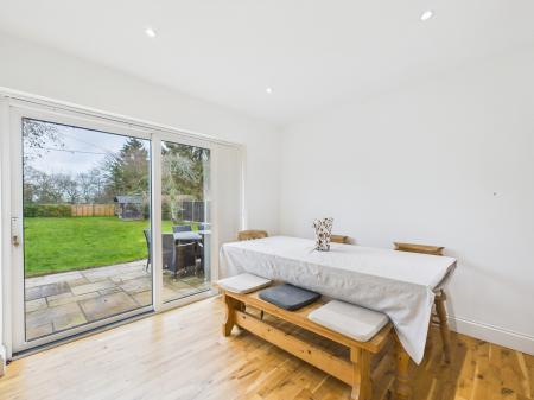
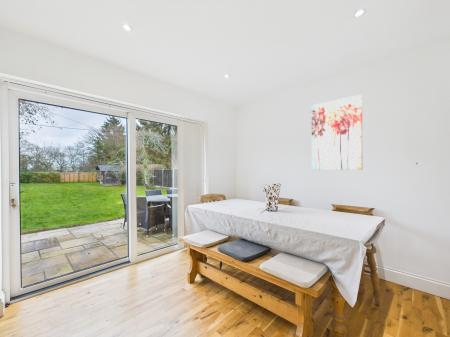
+ wall art [311,94,364,171]
